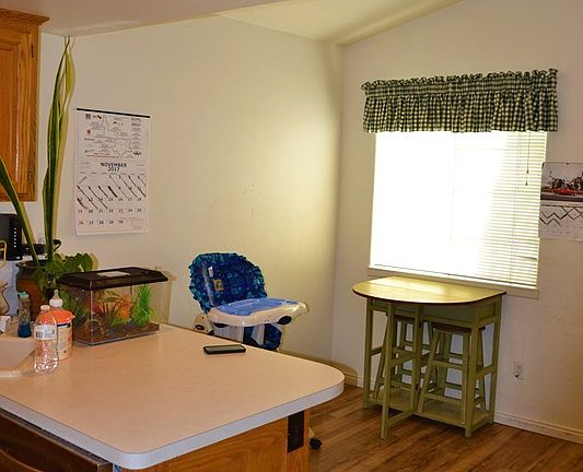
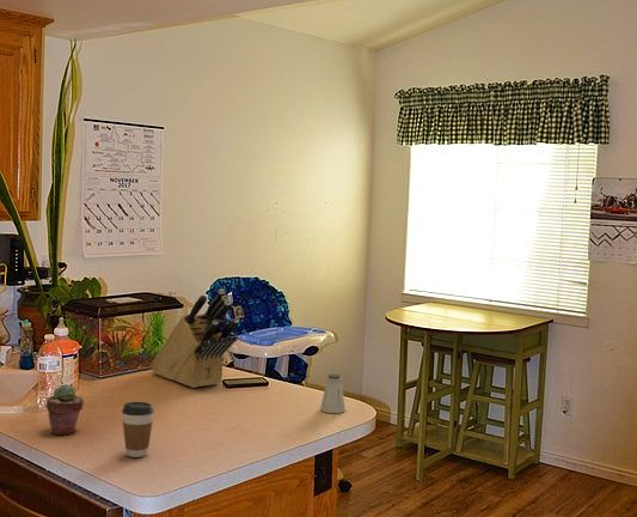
+ saltshaker [319,373,347,414]
+ potted succulent [45,383,85,436]
+ coffee cup [121,401,155,458]
+ knife block [149,288,240,389]
